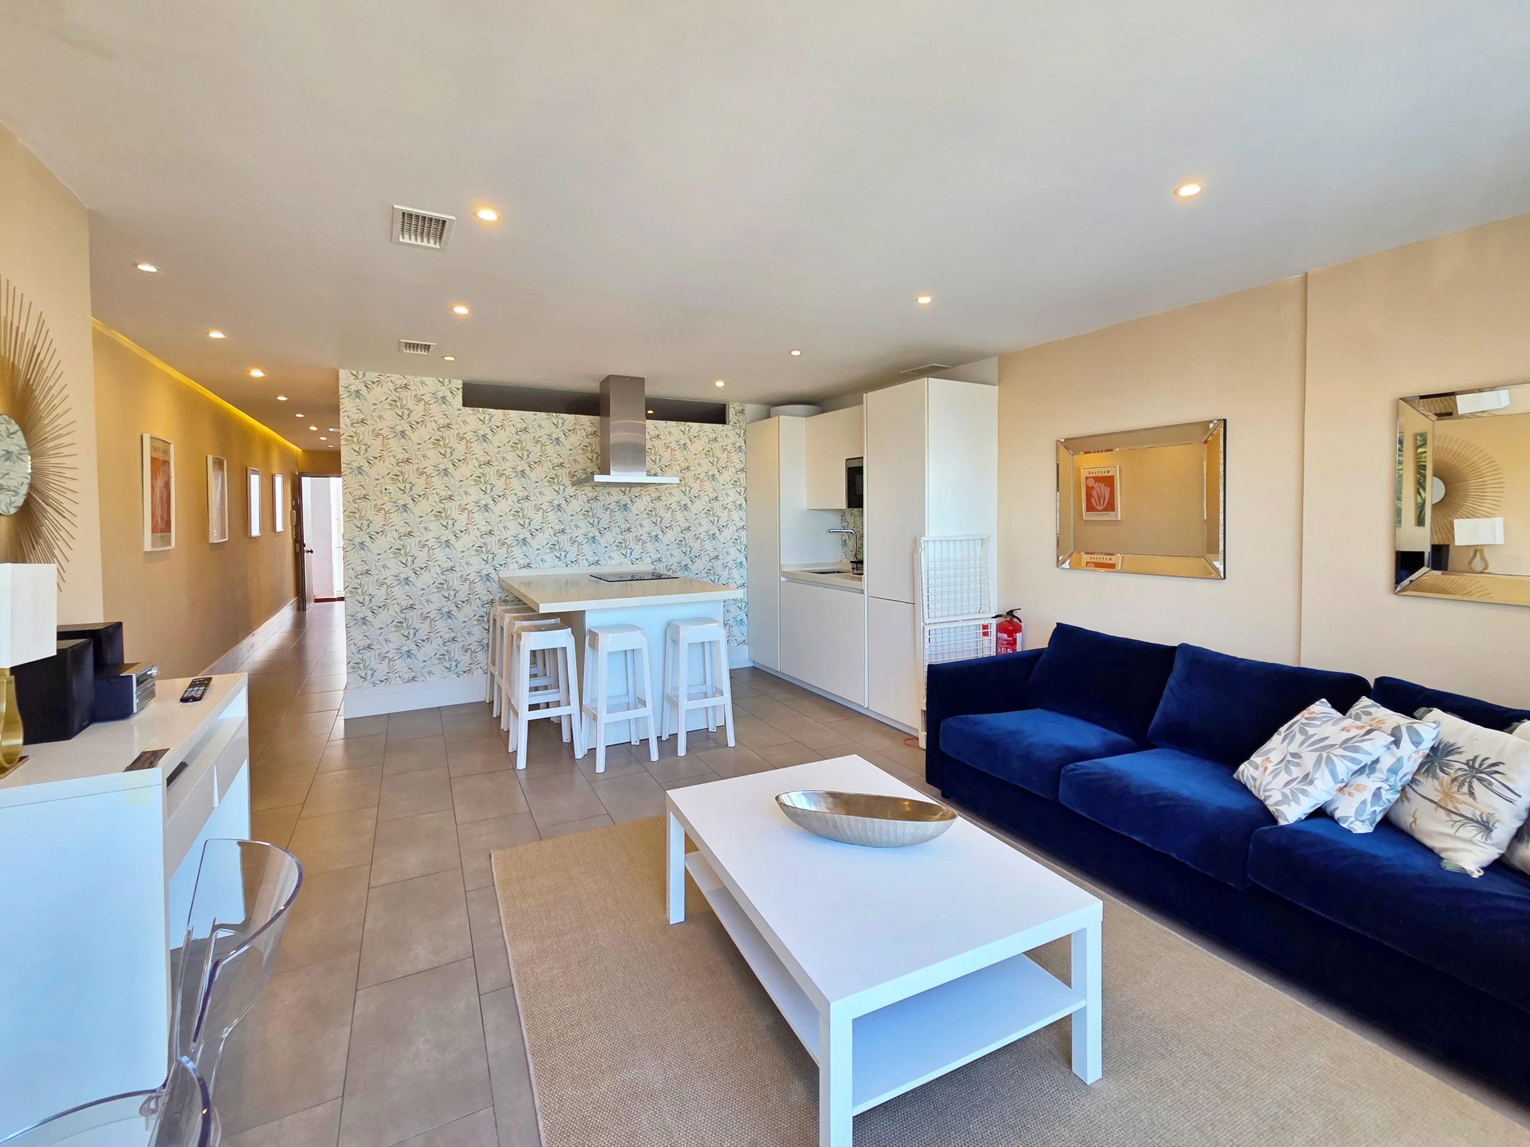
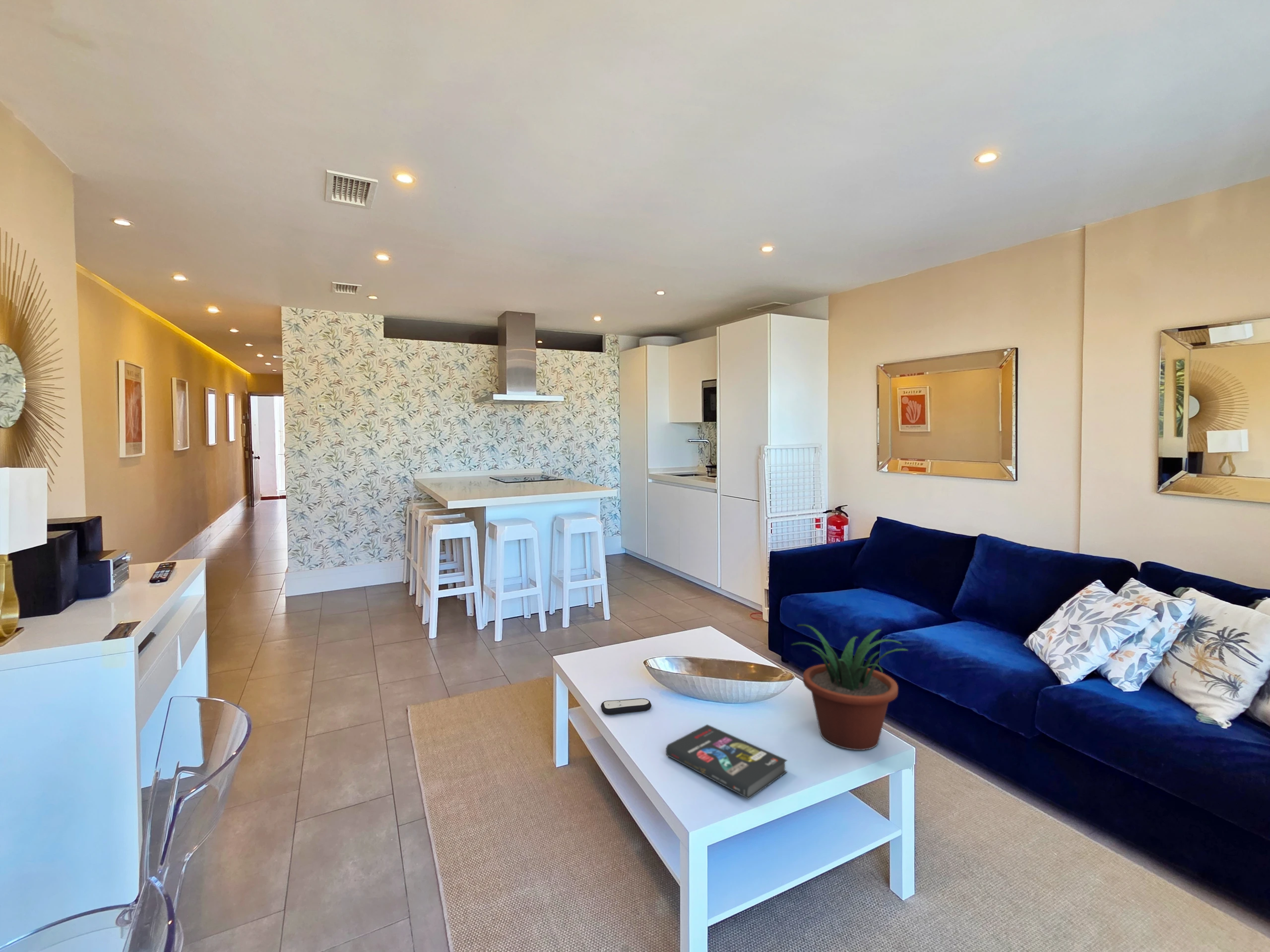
+ book [665,724,788,800]
+ remote control [600,698,652,715]
+ potted plant [791,624,909,751]
